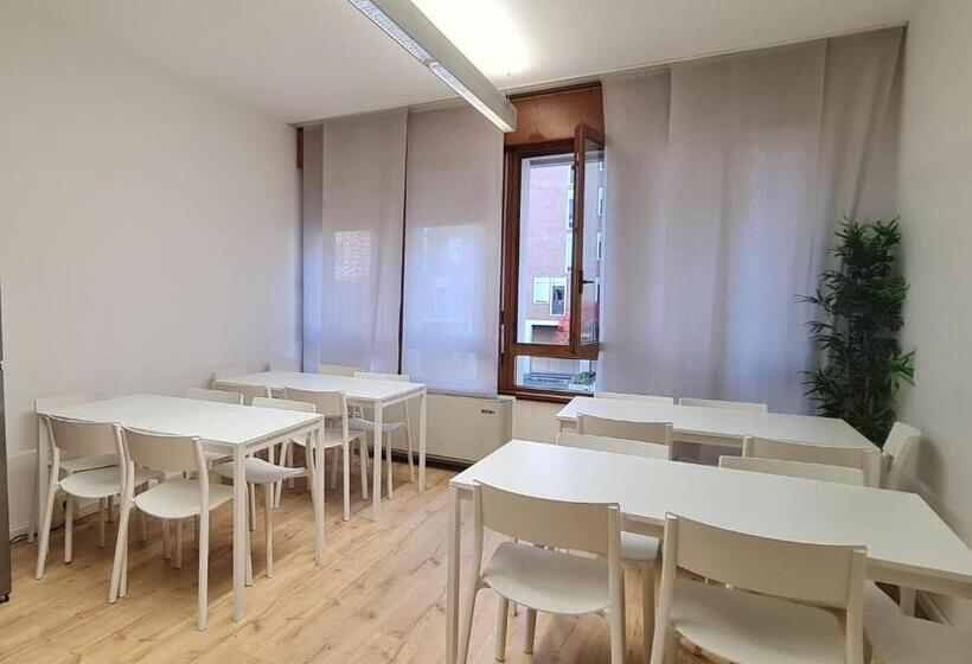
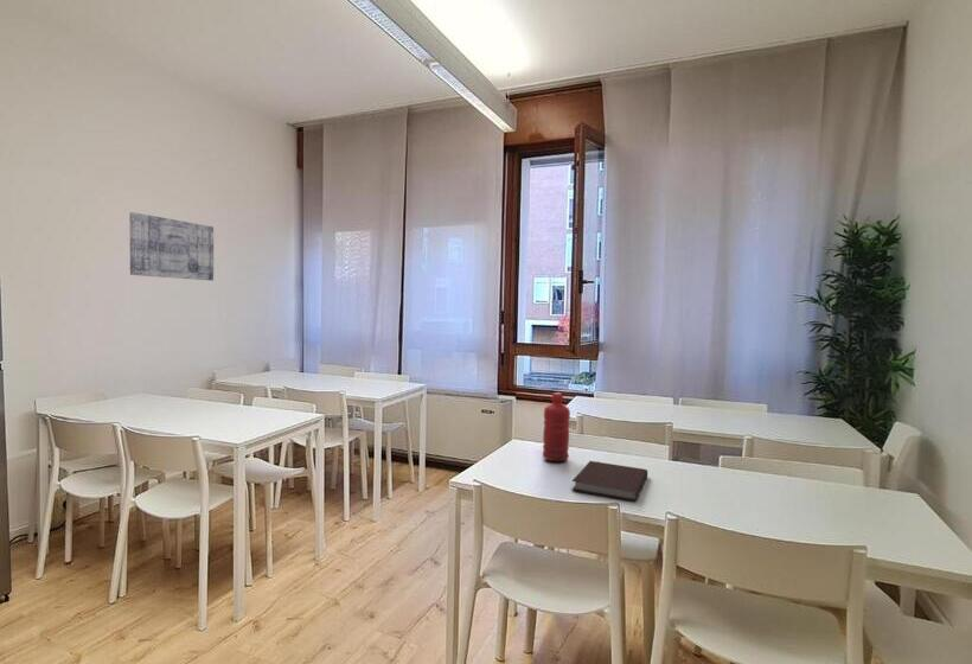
+ notebook [571,460,648,502]
+ water bottle [542,391,571,462]
+ wall art [128,211,215,282]
